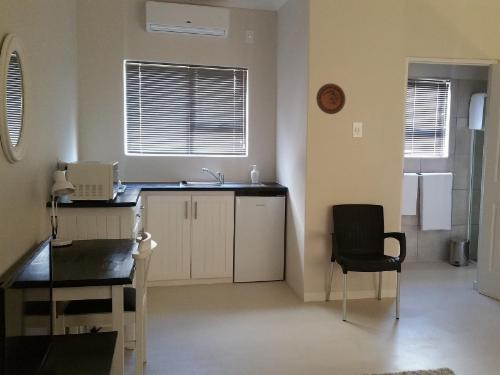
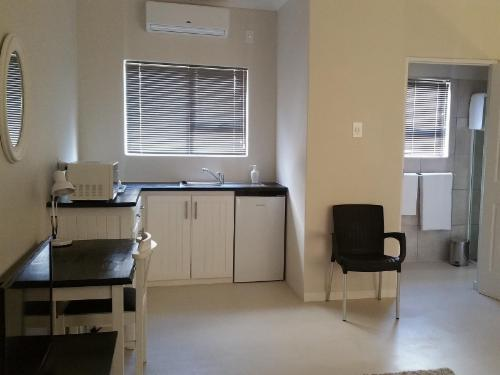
- decorative plate [315,82,346,115]
